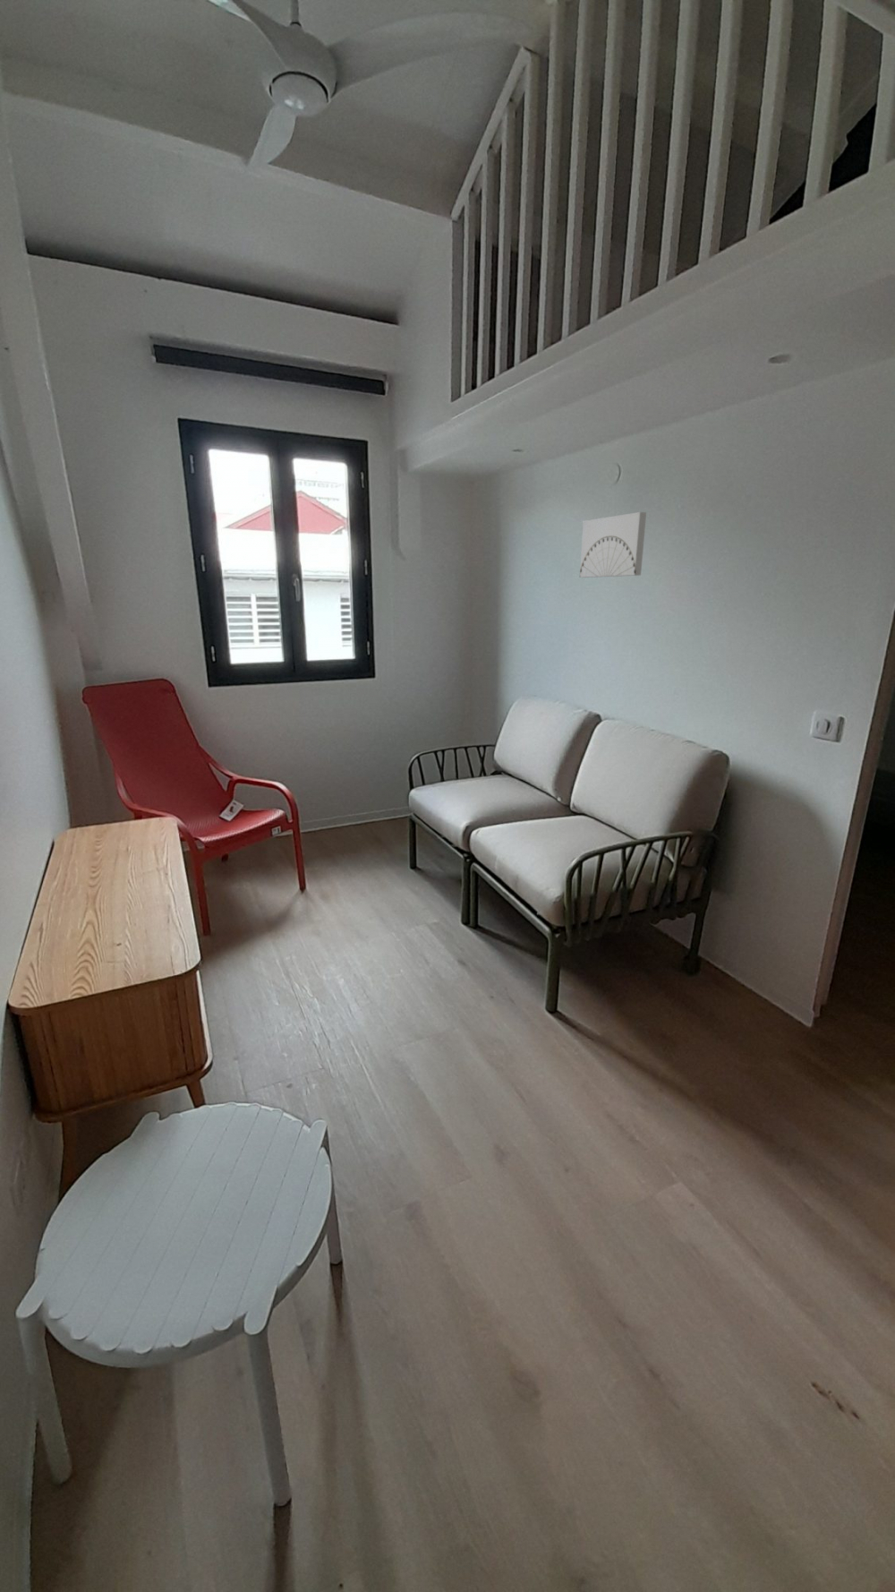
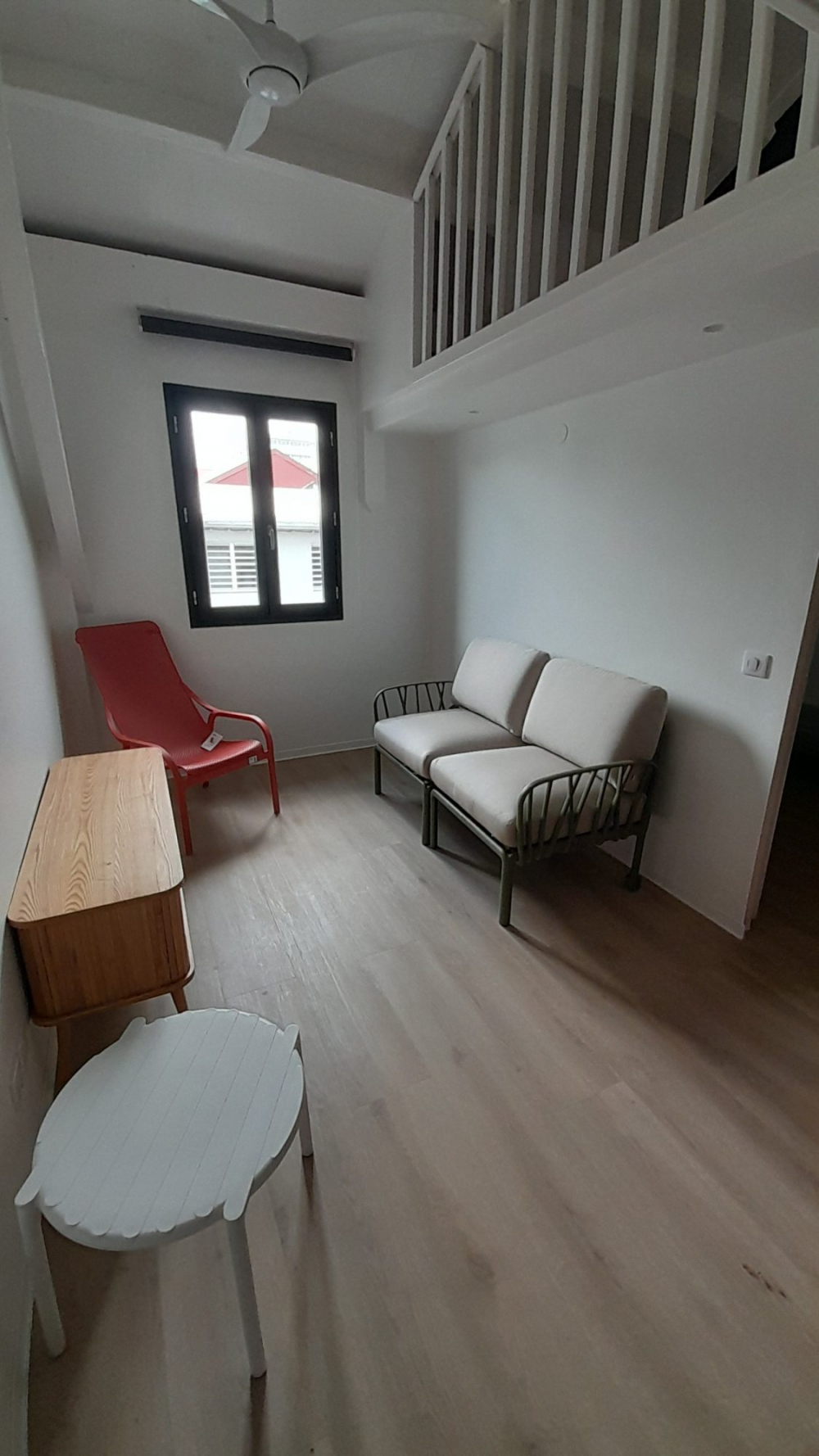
- wall art [579,512,647,578]
